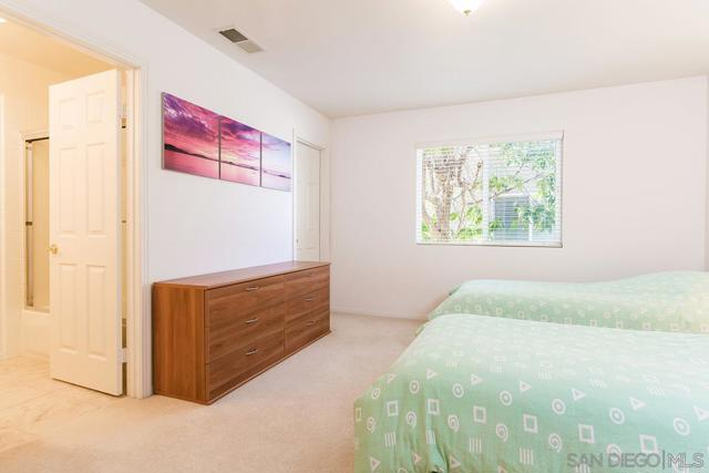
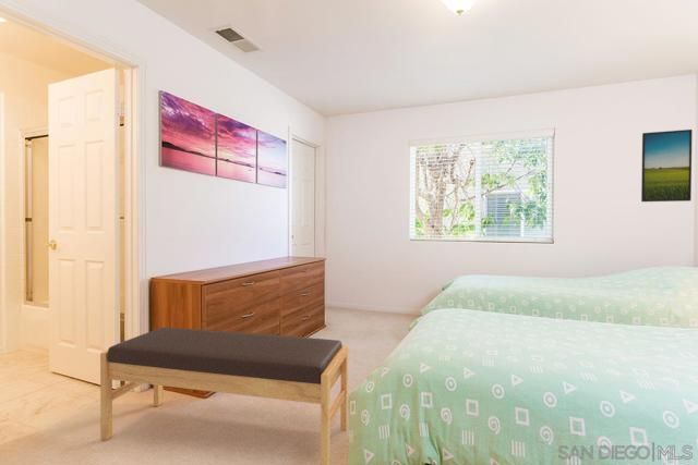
+ bench [99,327,349,465]
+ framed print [640,129,693,203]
